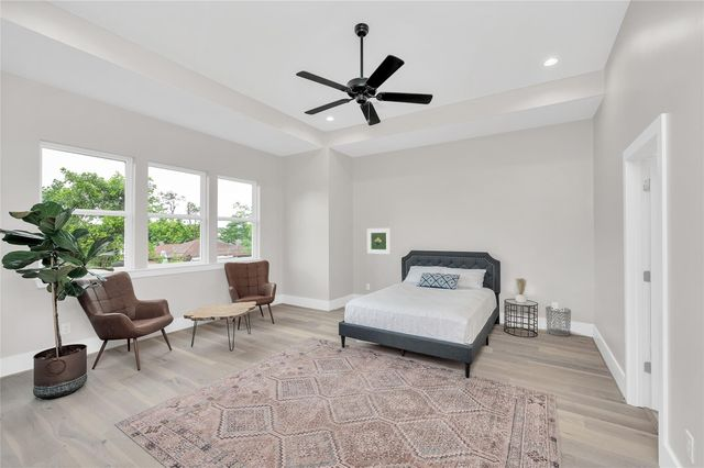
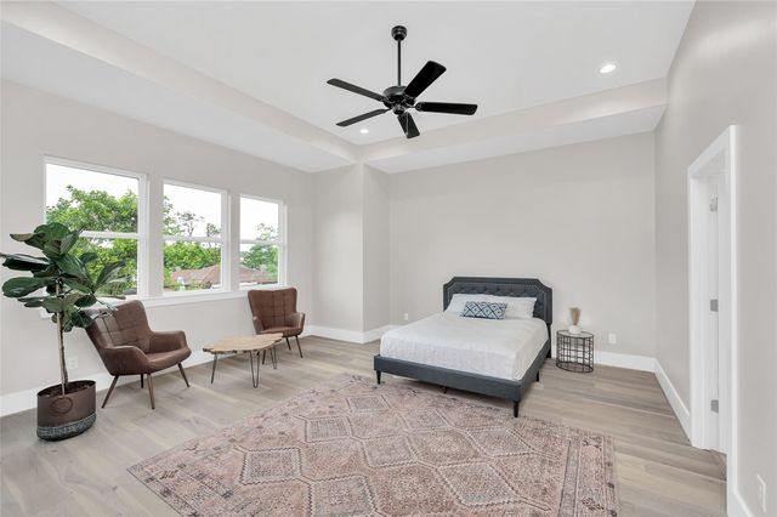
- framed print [366,227,392,255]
- waste bin [544,305,572,337]
